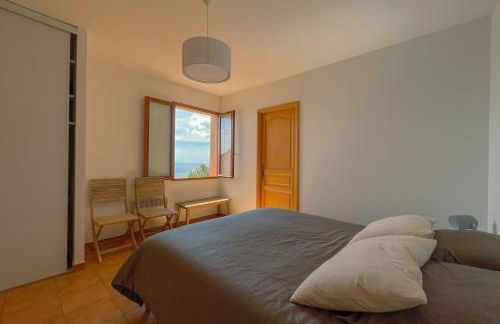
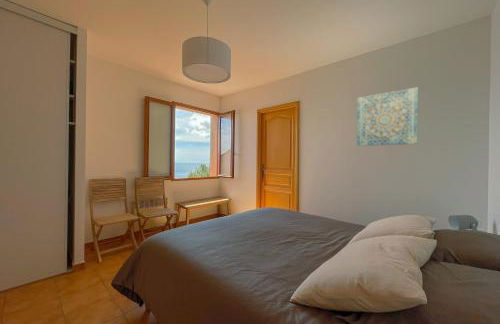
+ wall art [356,86,419,147]
